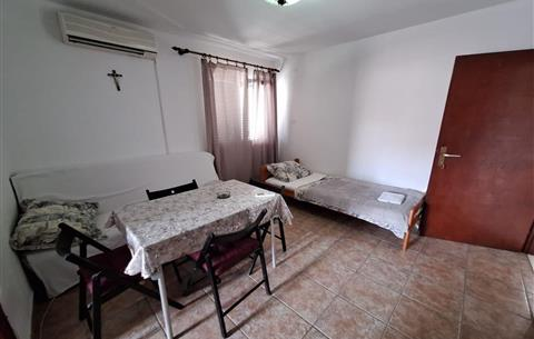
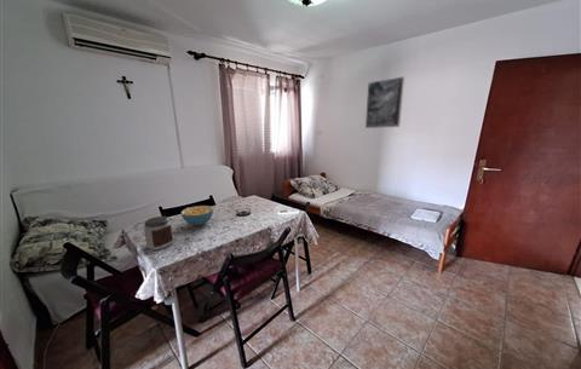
+ jar [143,215,174,252]
+ cereal bowl [180,204,214,227]
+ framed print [364,76,405,129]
